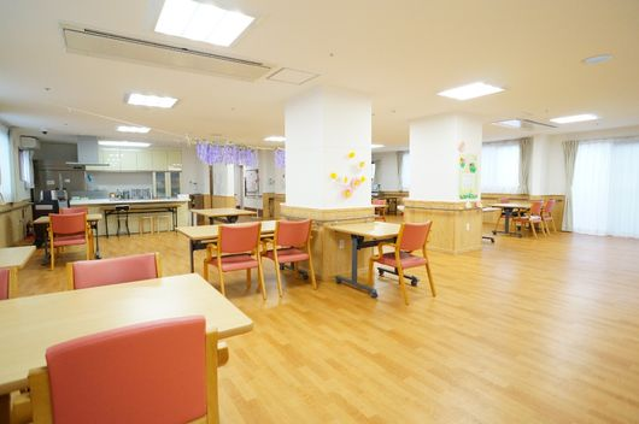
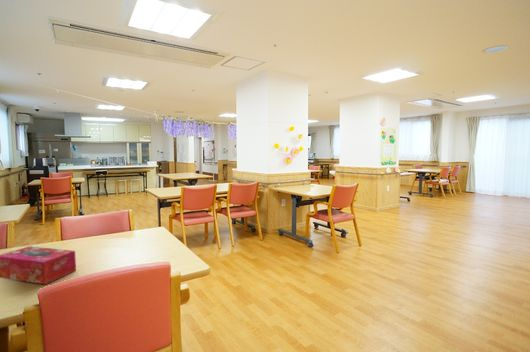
+ tissue box [0,245,77,285]
